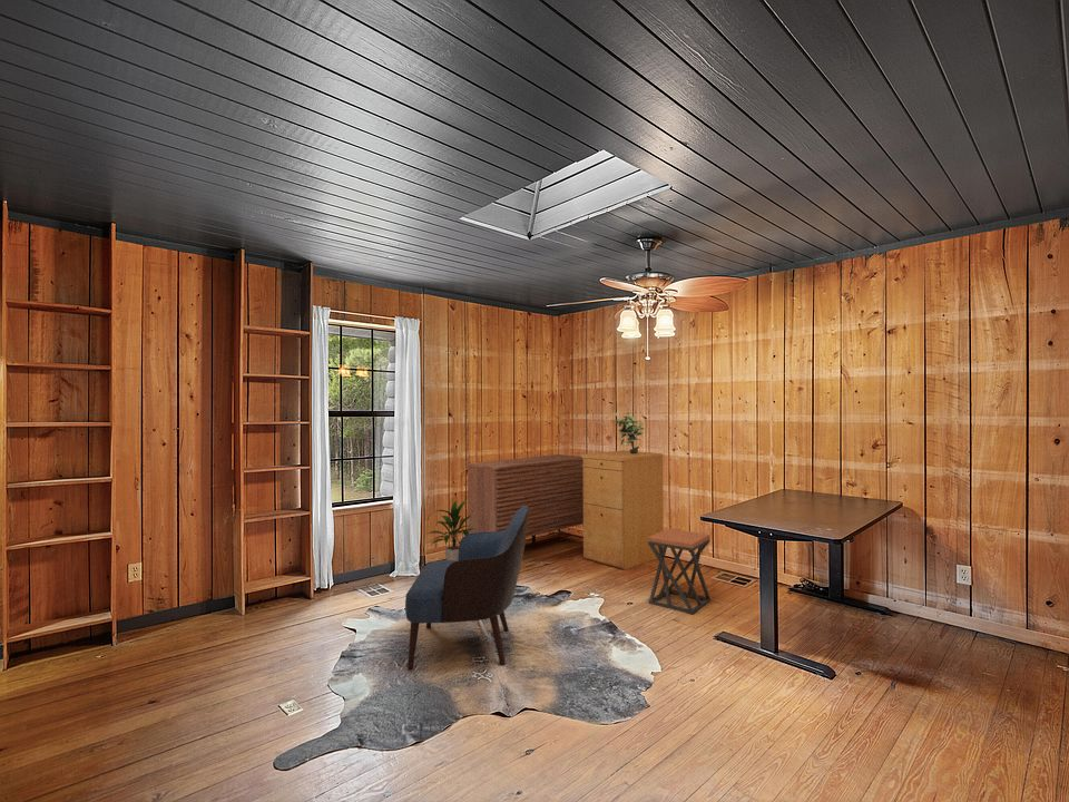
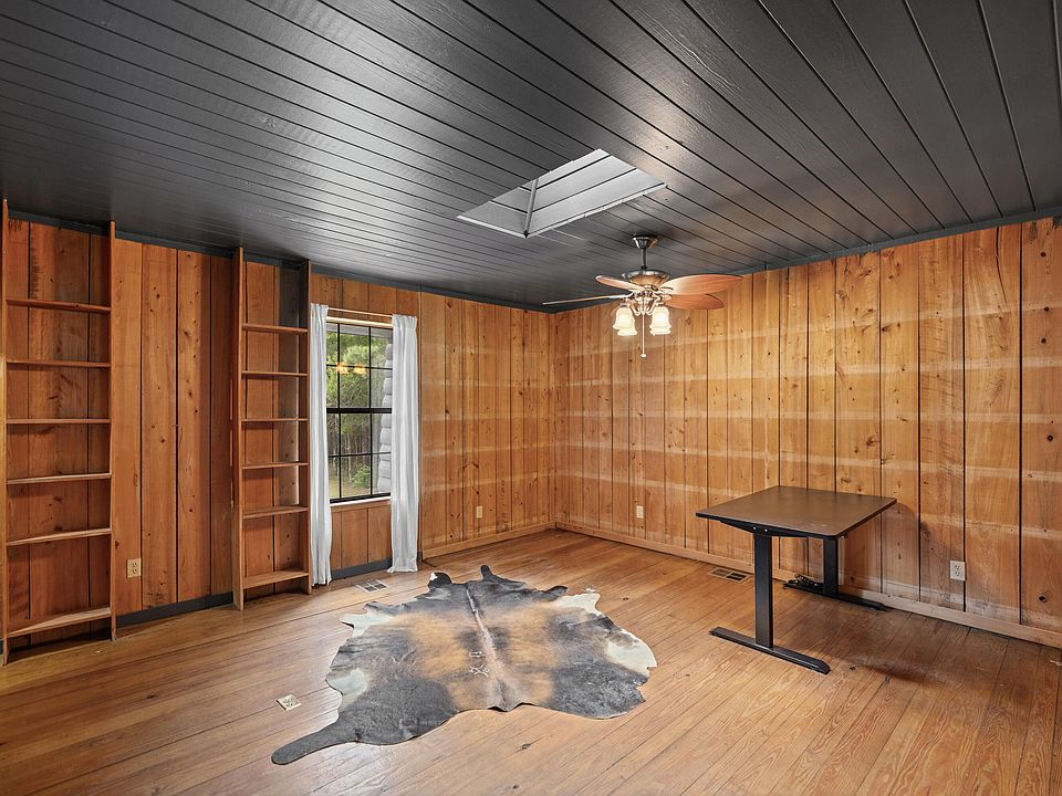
- indoor plant [424,499,474,561]
- armchair [404,506,530,671]
- filing cabinet [581,449,665,570]
- potted plant [614,411,645,453]
- sideboard [467,453,583,548]
- stool [648,528,712,615]
